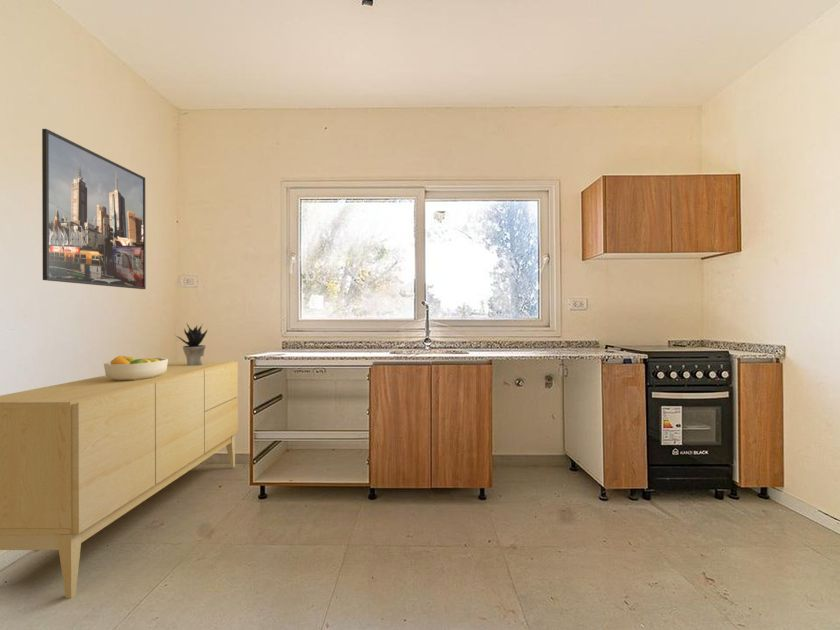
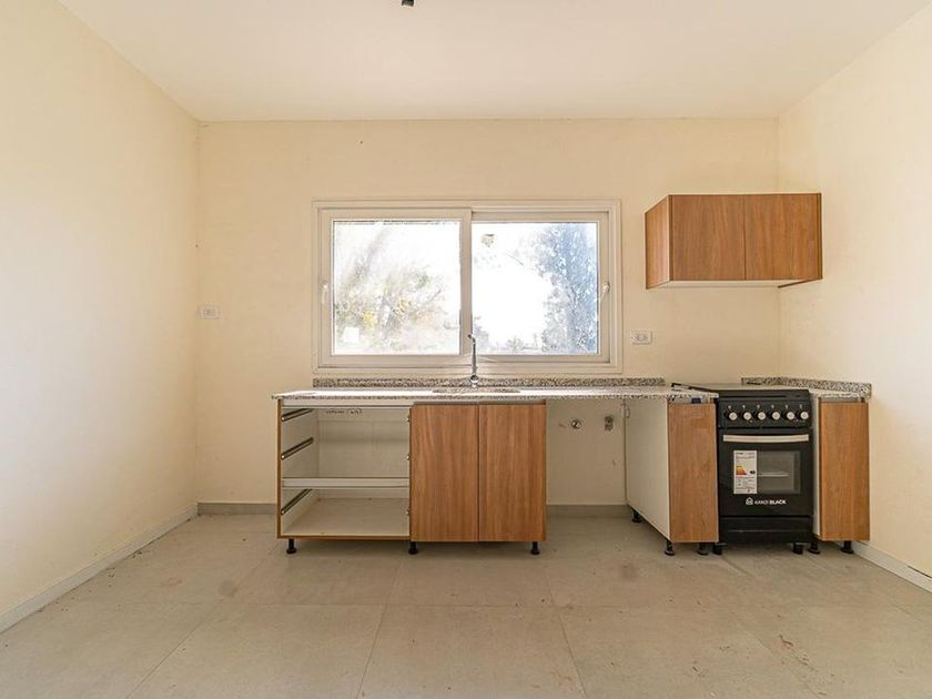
- sideboard [0,360,239,599]
- potted plant [173,323,209,366]
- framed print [41,128,147,290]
- fruit bowl [103,355,169,381]
